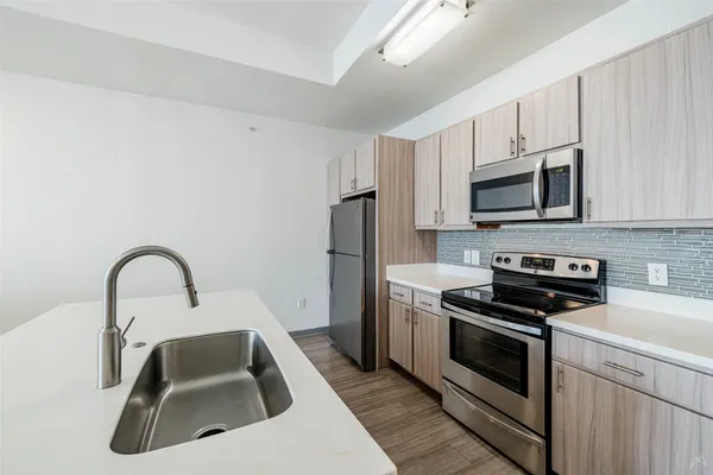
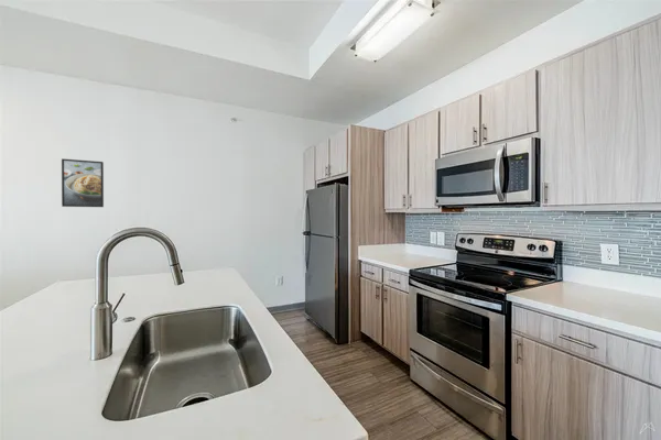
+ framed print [61,157,105,208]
